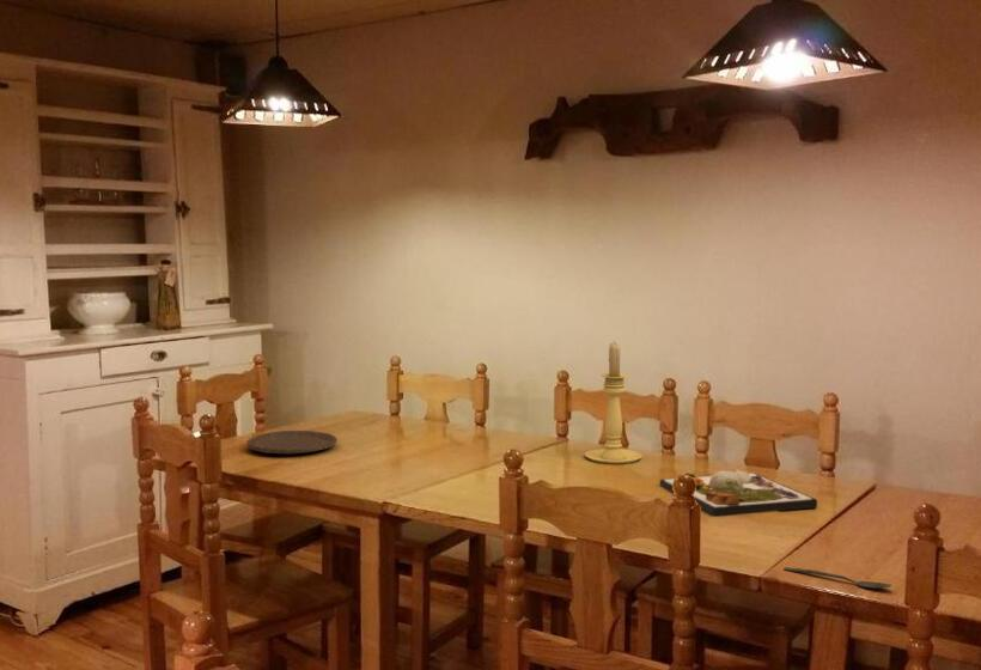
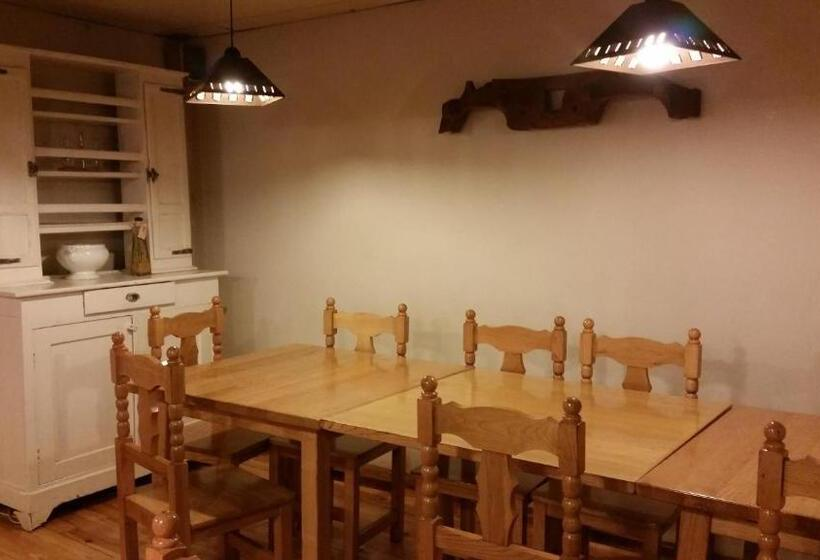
- spoon [782,566,892,590]
- candle holder [584,341,644,465]
- plate [245,430,339,456]
- dinner plate [658,468,818,518]
